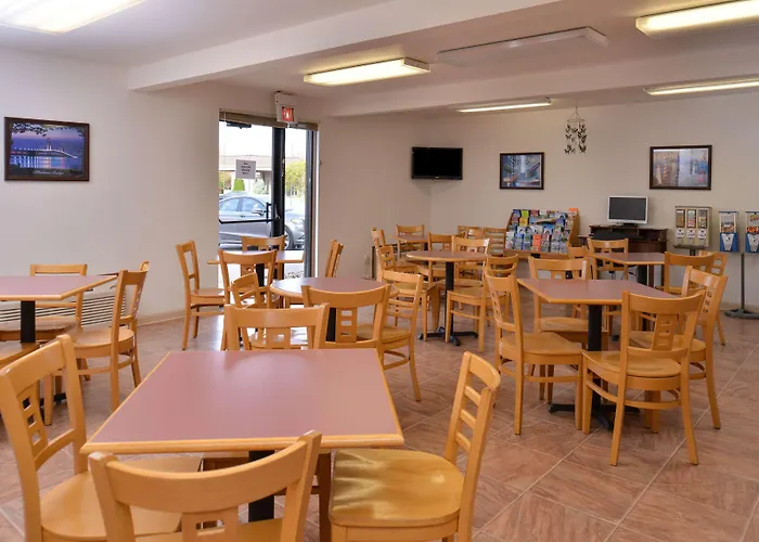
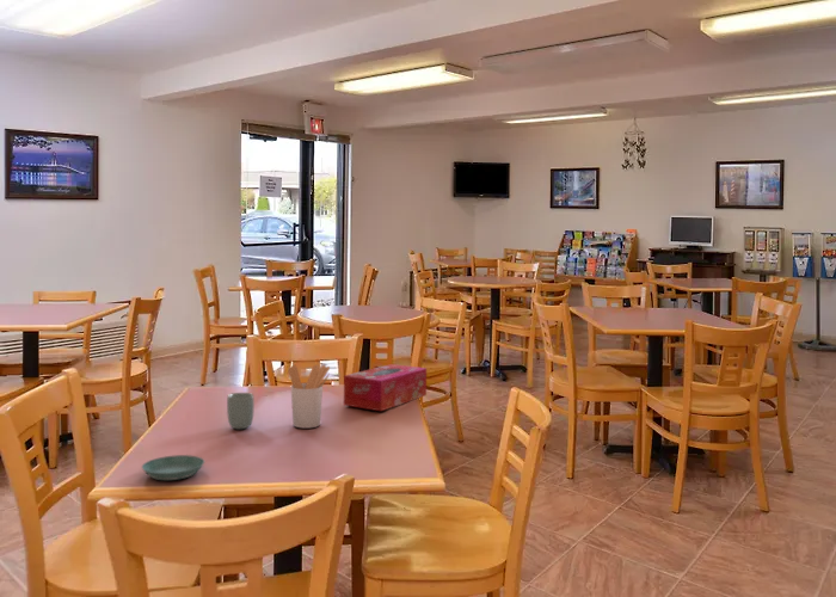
+ saucer [141,454,205,481]
+ tissue box [343,363,428,412]
+ utensil holder [287,363,331,429]
+ cup [226,392,256,430]
